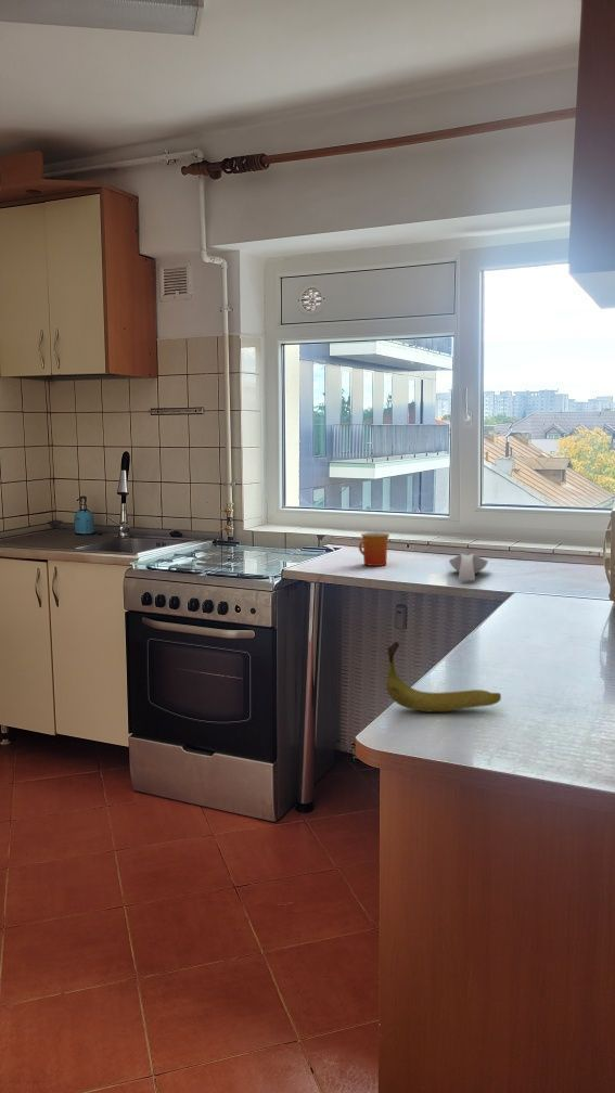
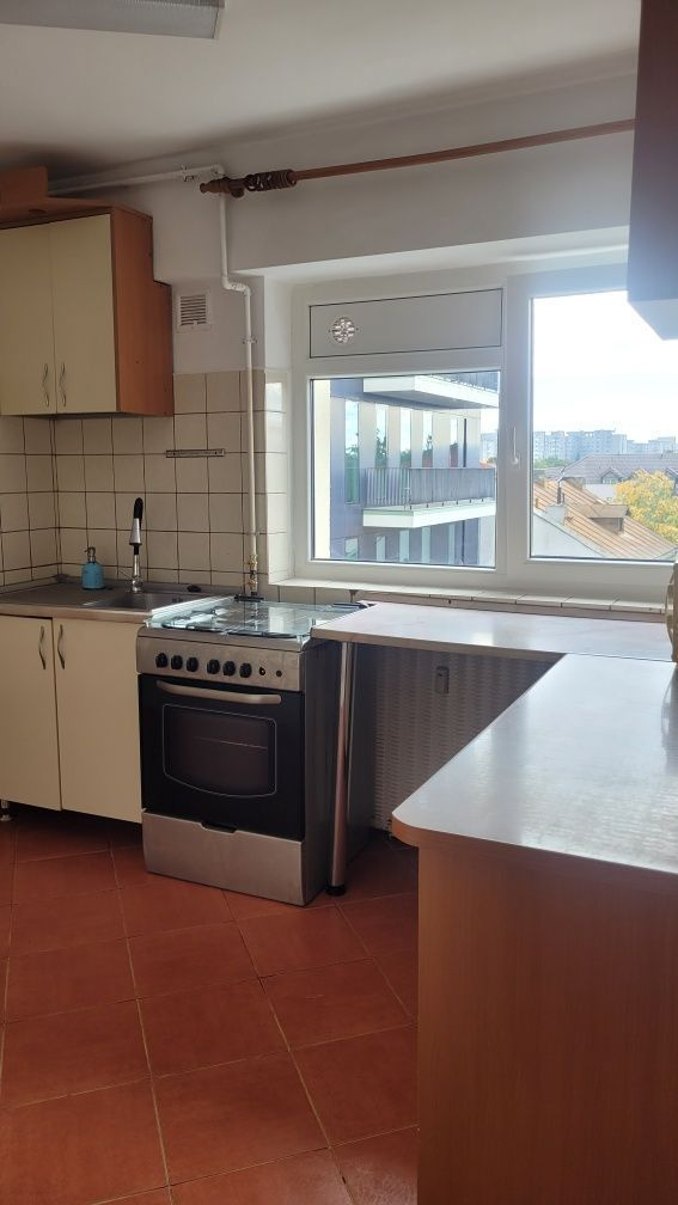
- mug [358,531,390,567]
- banana [385,640,502,713]
- spoon rest [448,553,489,581]
